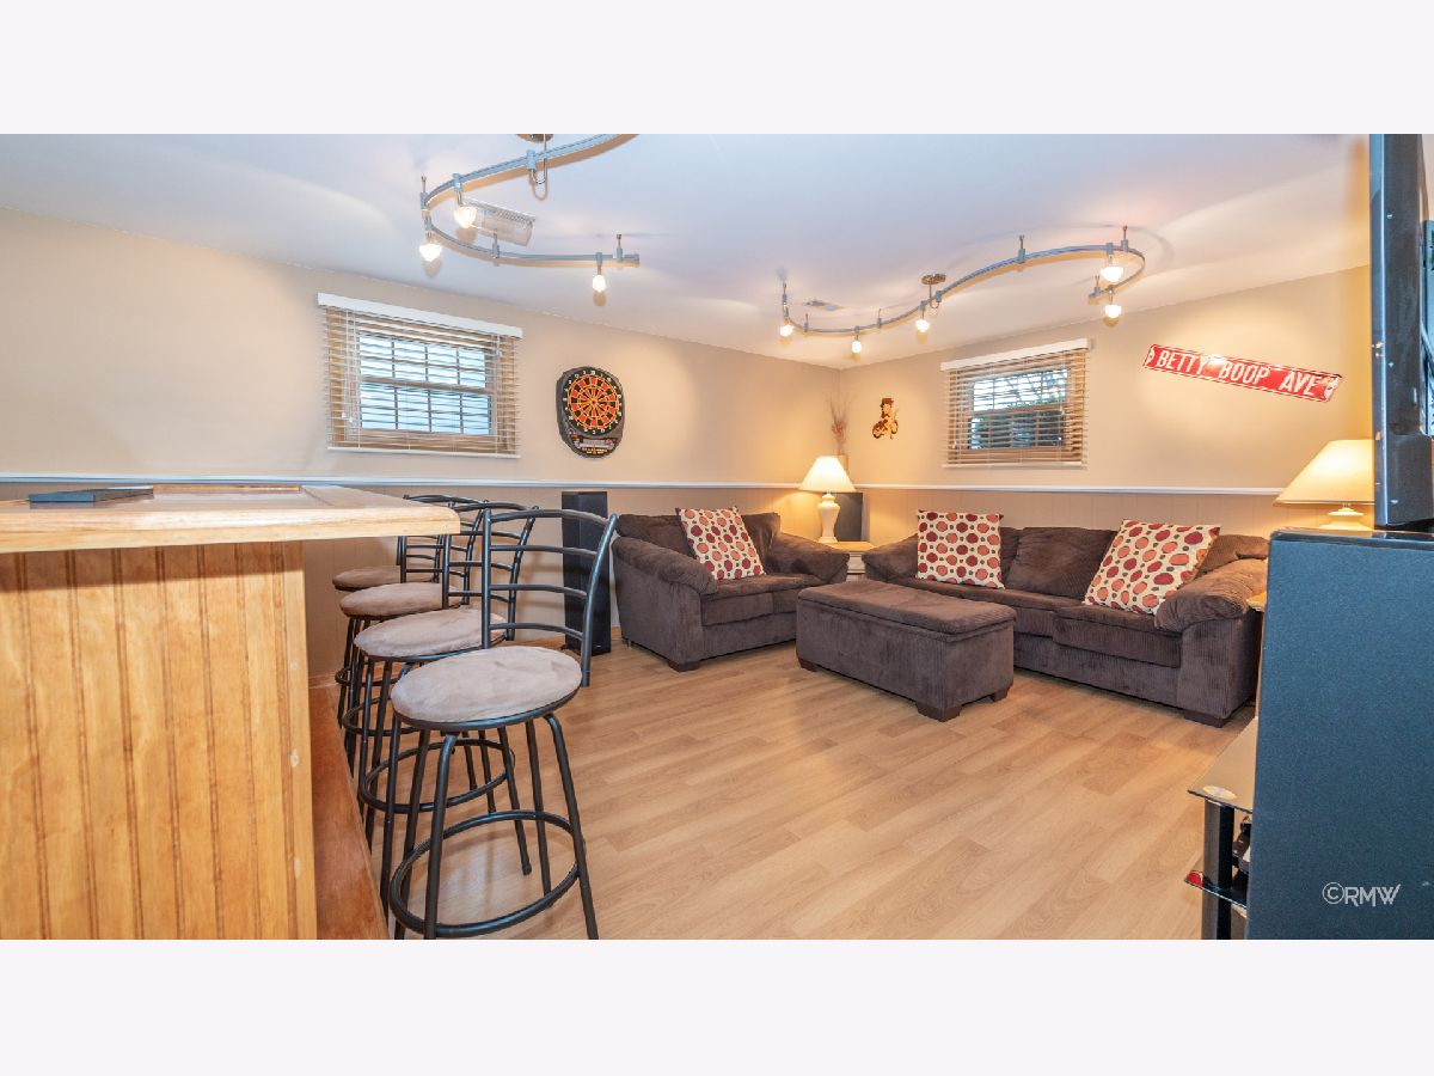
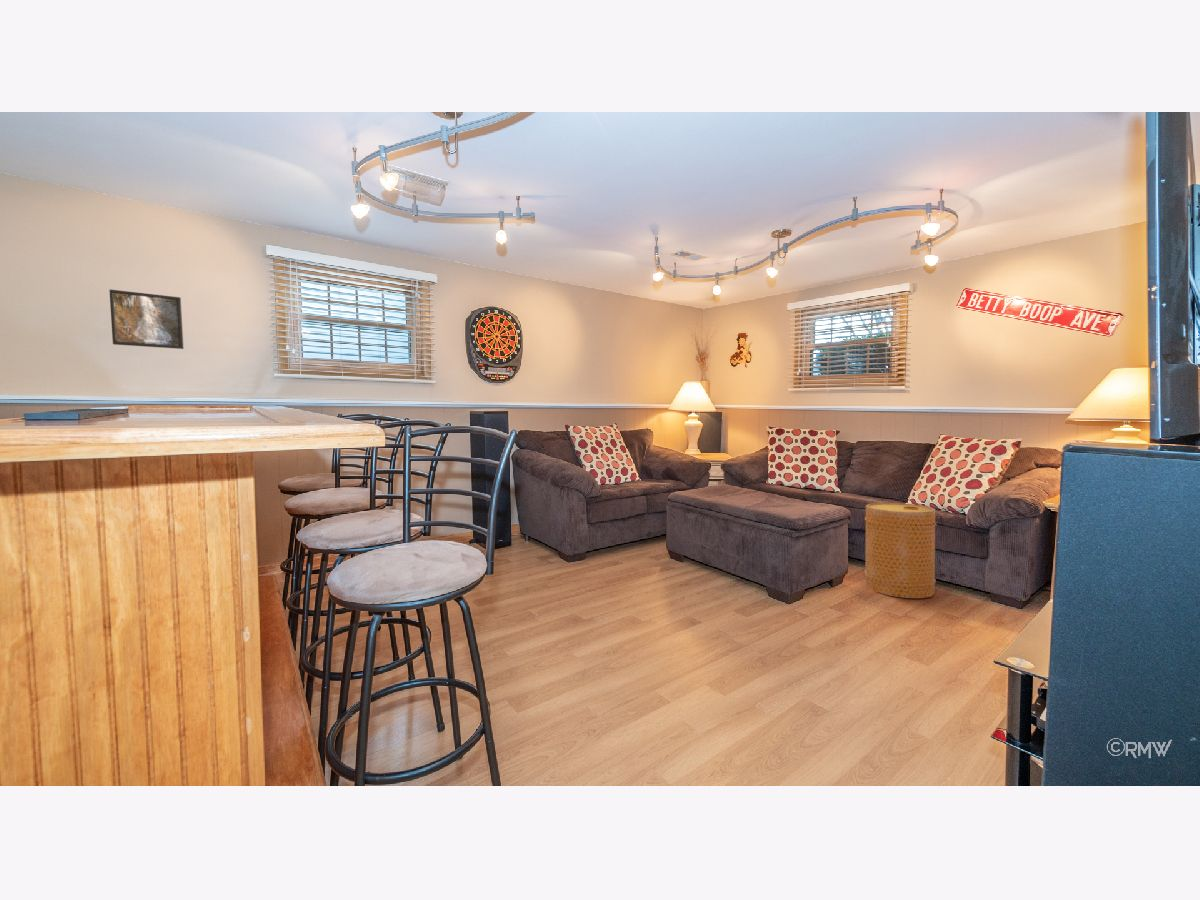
+ basket [863,502,937,599]
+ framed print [108,288,184,350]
